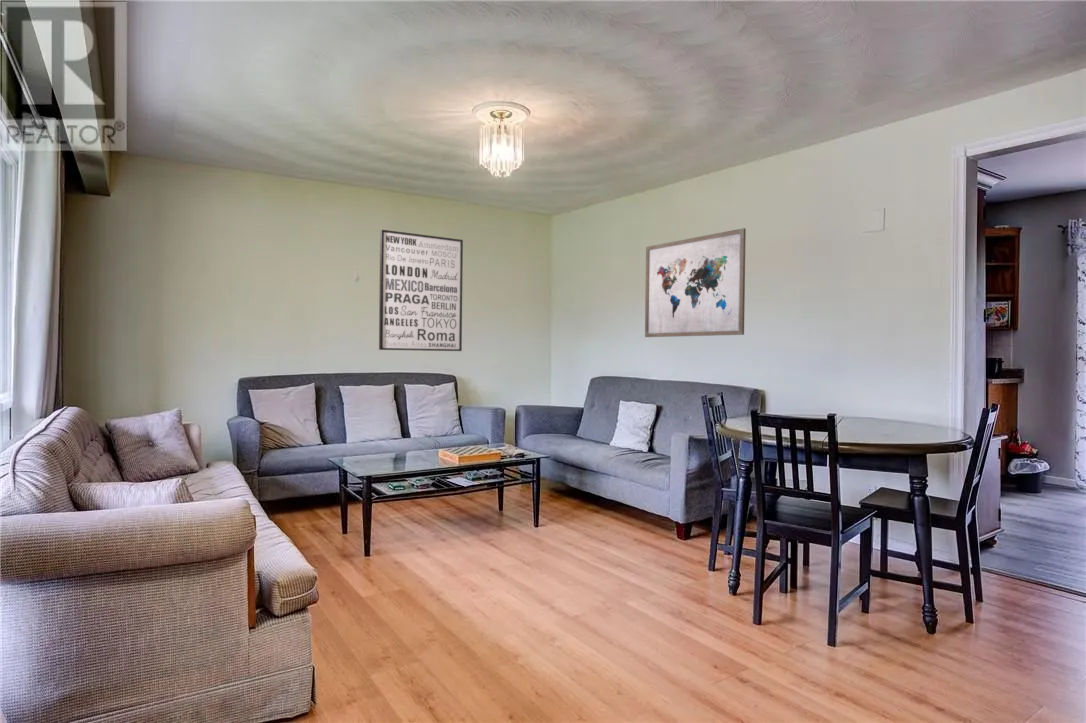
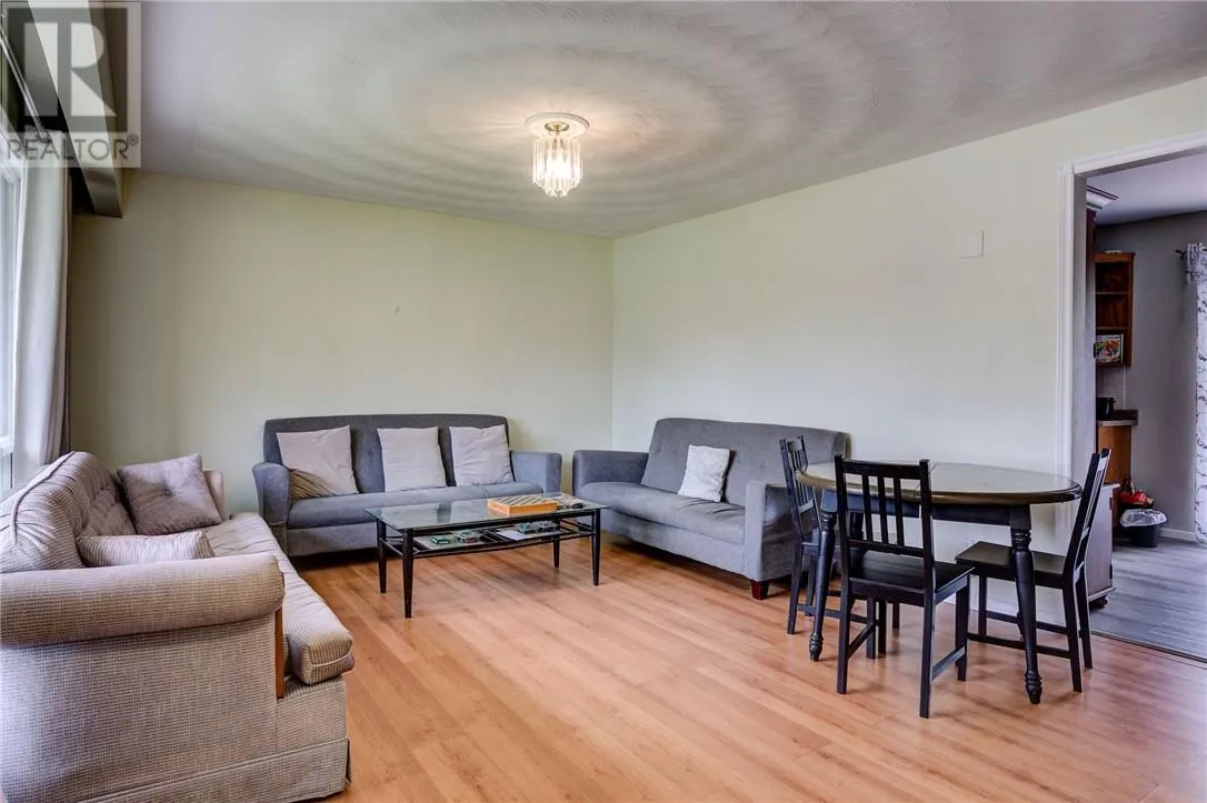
- wall art [378,229,464,352]
- wall art [644,227,747,338]
